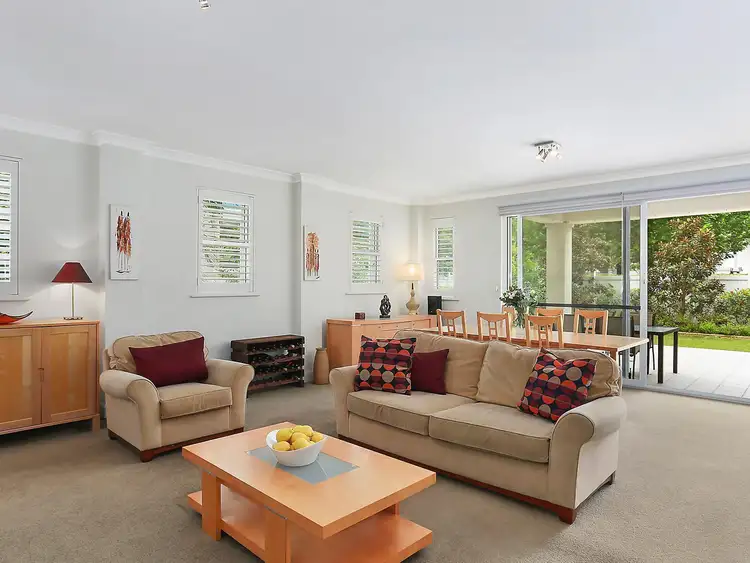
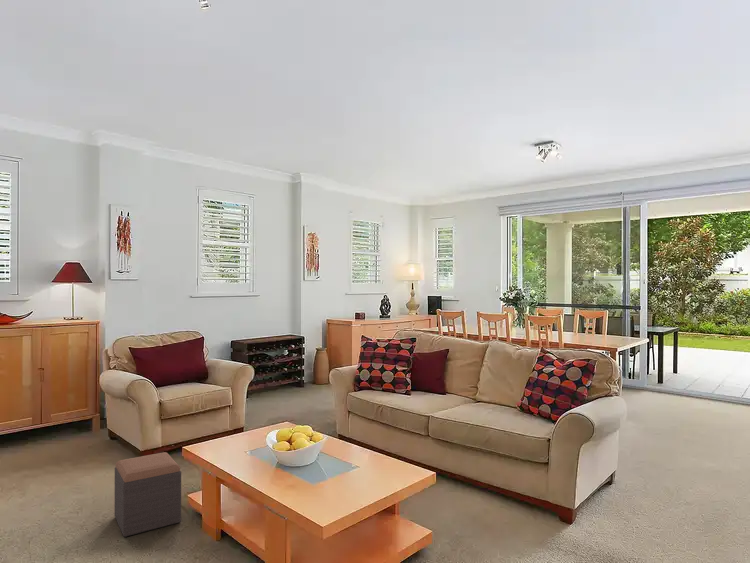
+ footstool [114,451,182,538]
